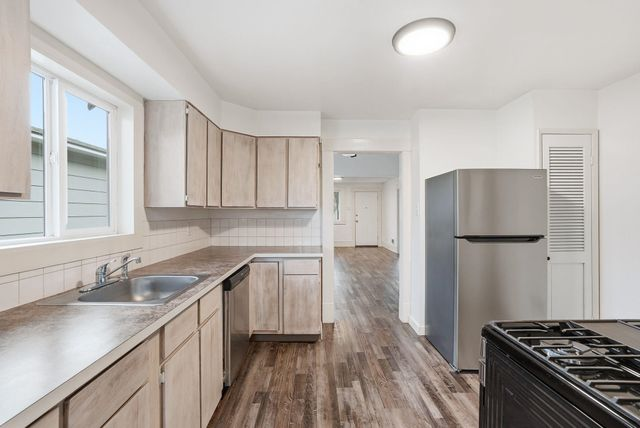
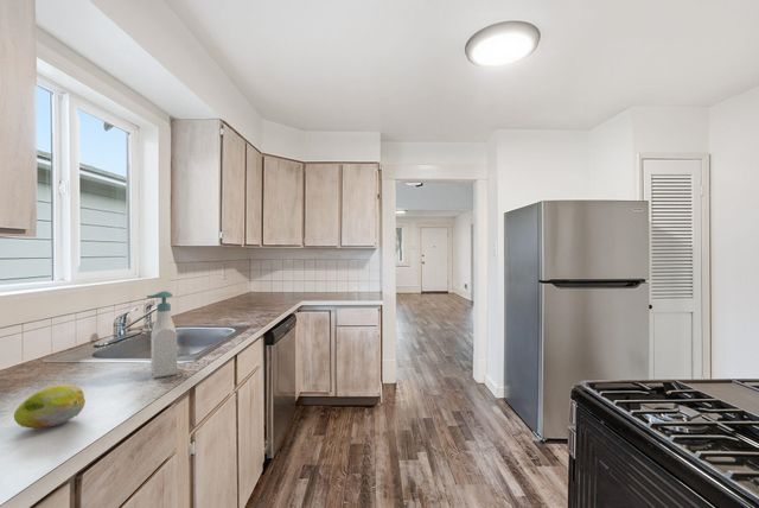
+ soap bottle [145,290,178,380]
+ fruit [13,383,87,430]
